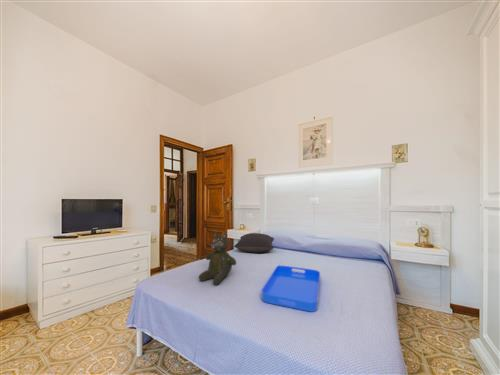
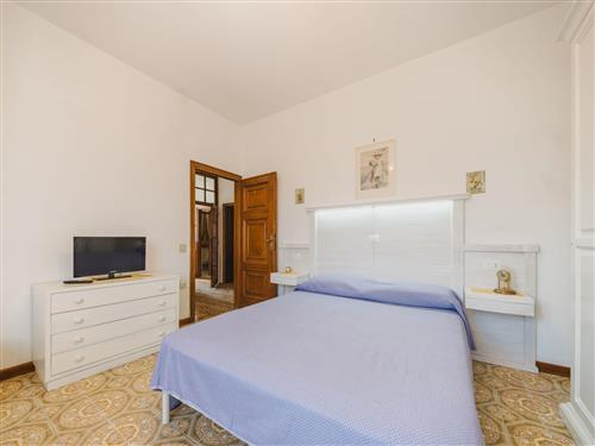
- serving tray [261,264,321,313]
- teddy bear [198,231,237,286]
- pillow [233,232,275,254]
